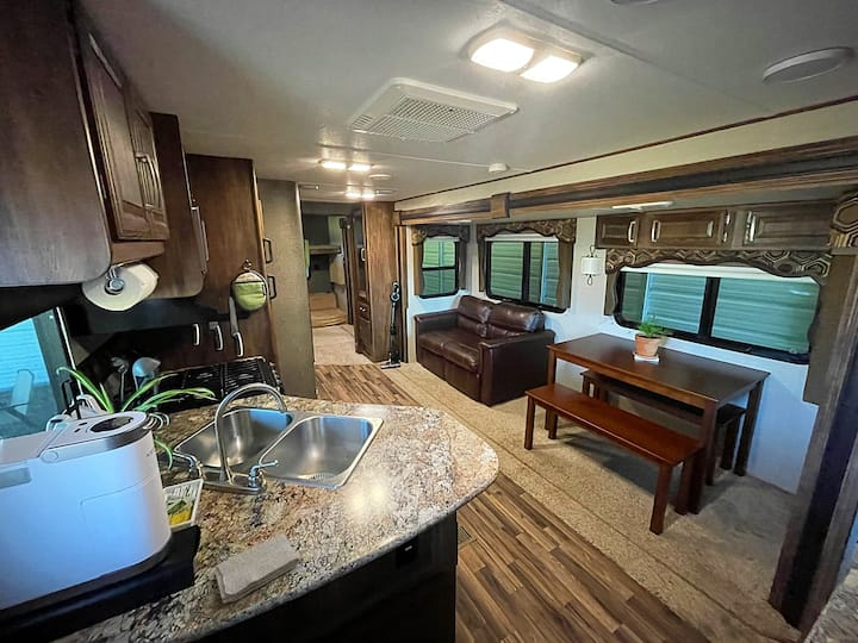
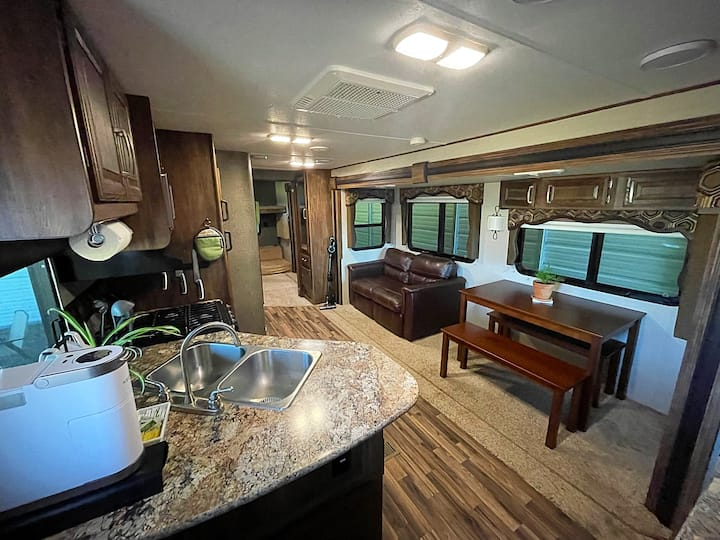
- washcloth [213,532,301,604]
